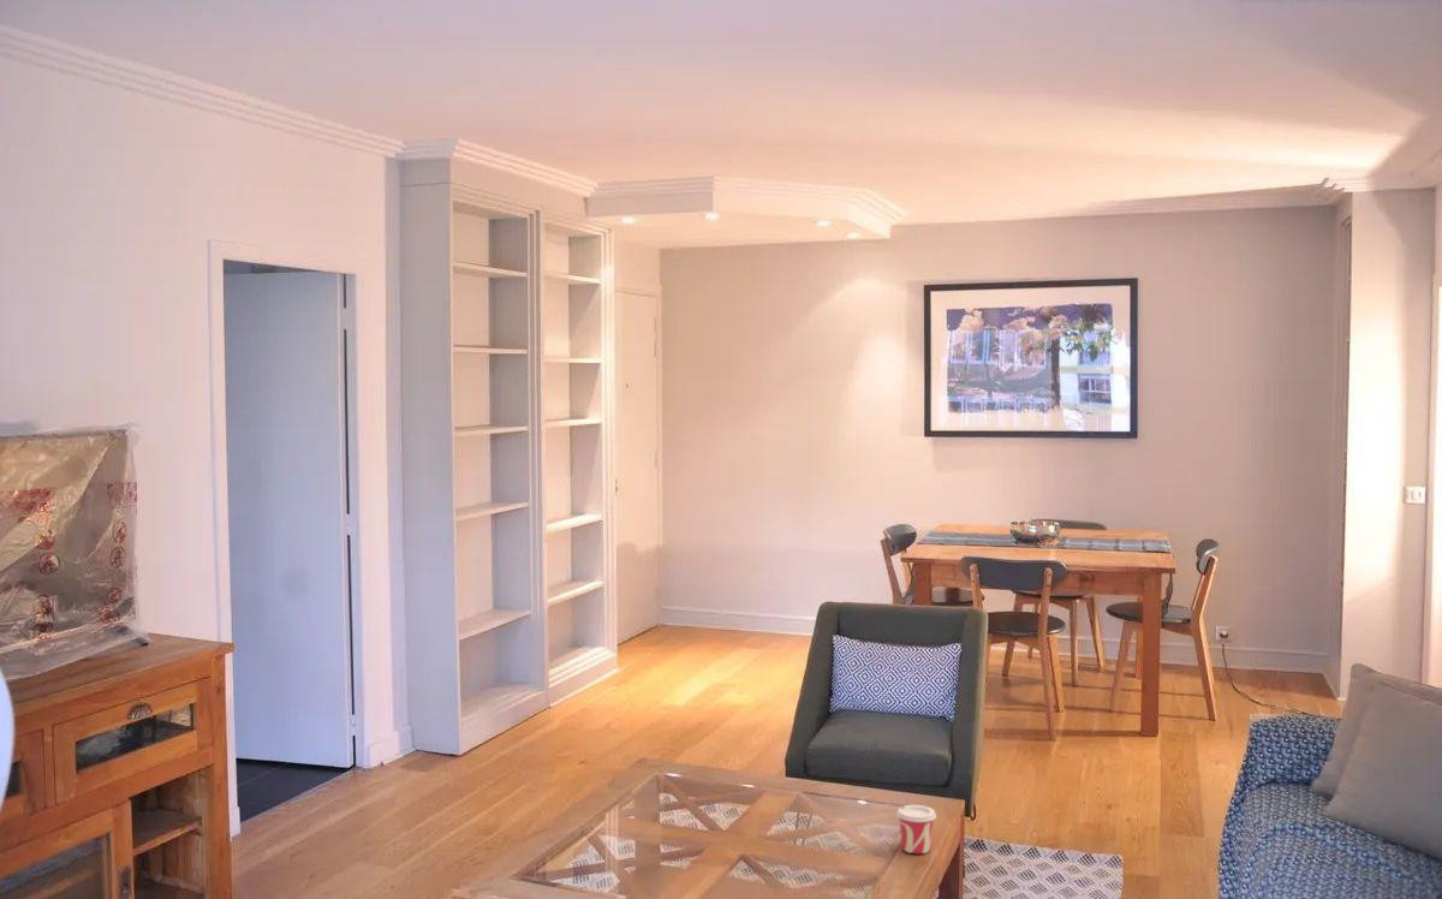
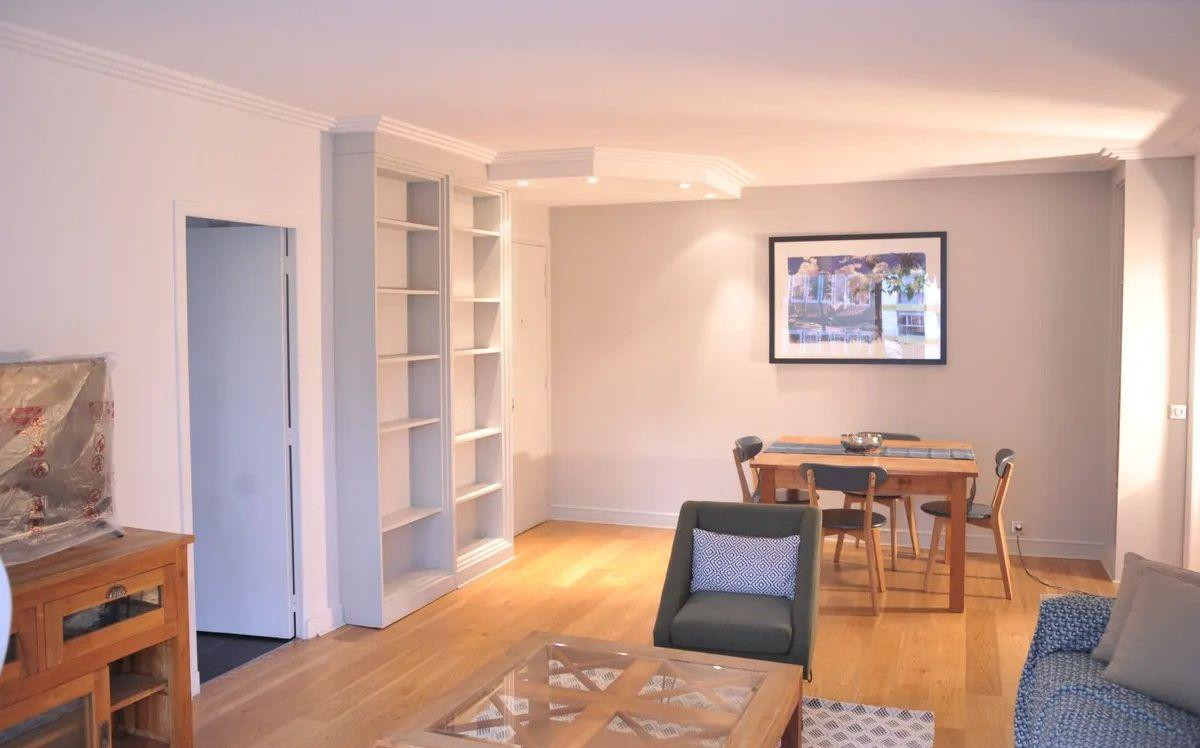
- cup [895,804,937,855]
